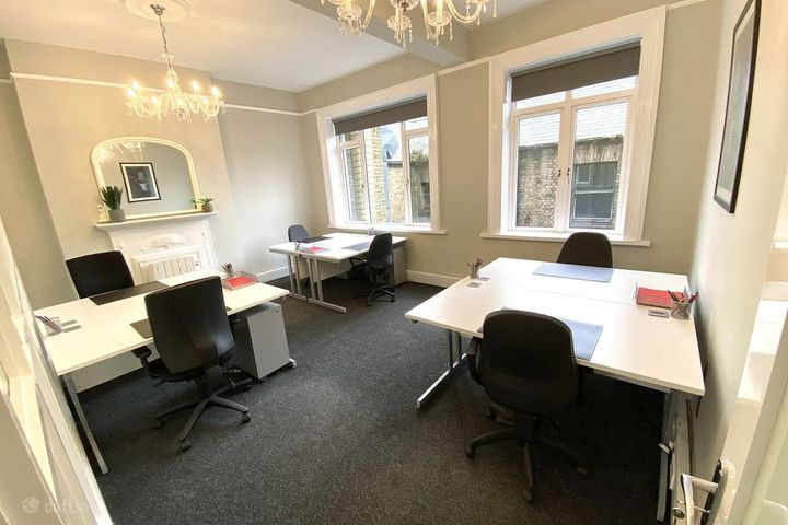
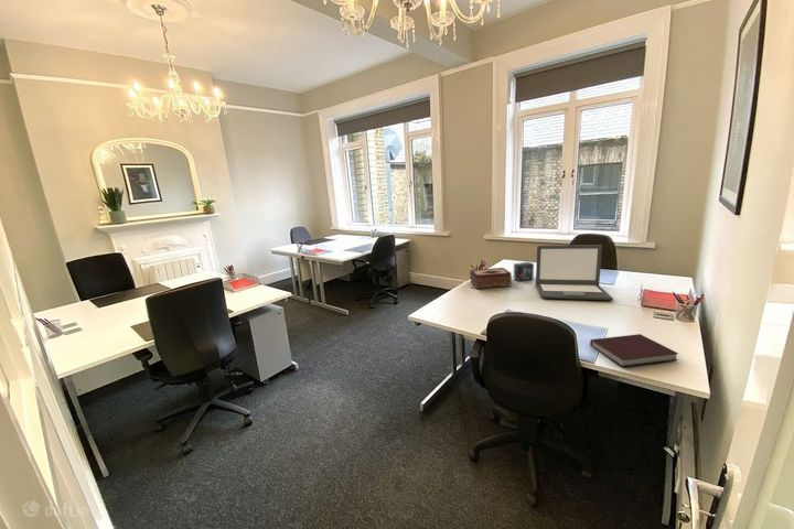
+ tissue box [469,267,513,290]
+ small box [513,261,535,282]
+ notebook [589,333,679,368]
+ laptop [535,244,614,301]
